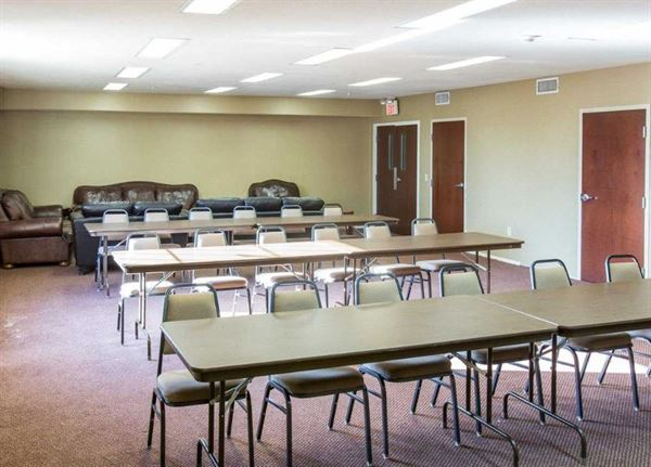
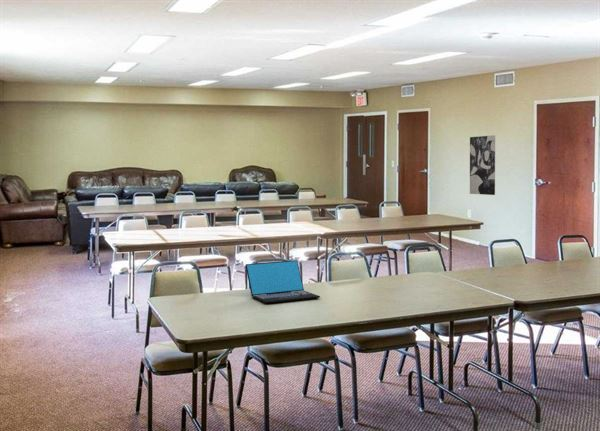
+ wall art [469,134,496,196]
+ laptop [244,259,321,304]
